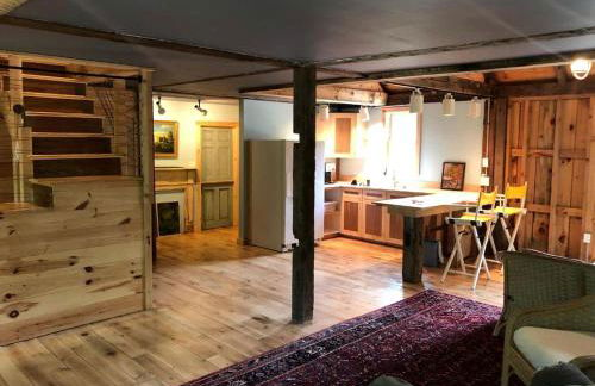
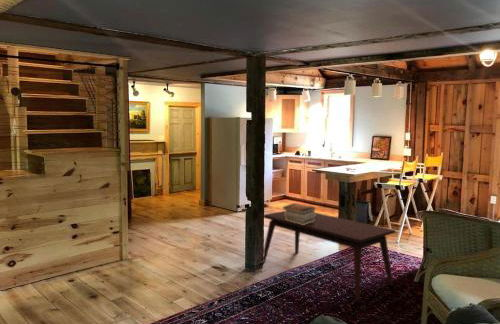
+ coffee table [262,210,397,301]
+ book stack [282,202,316,225]
